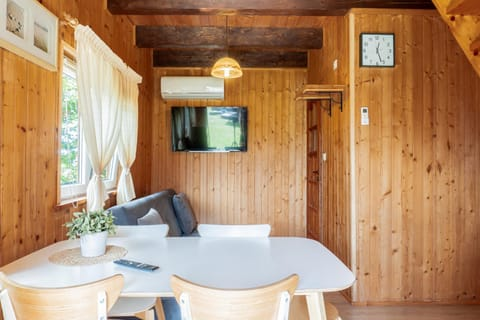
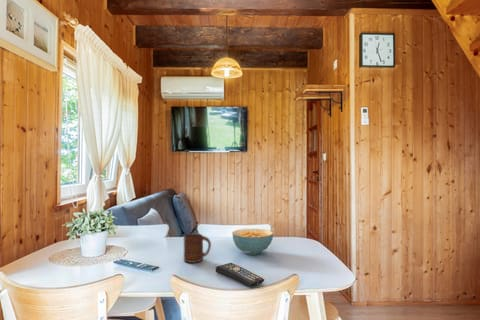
+ cup [183,233,212,264]
+ remote control [215,262,265,288]
+ cereal bowl [231,228,274,256]
